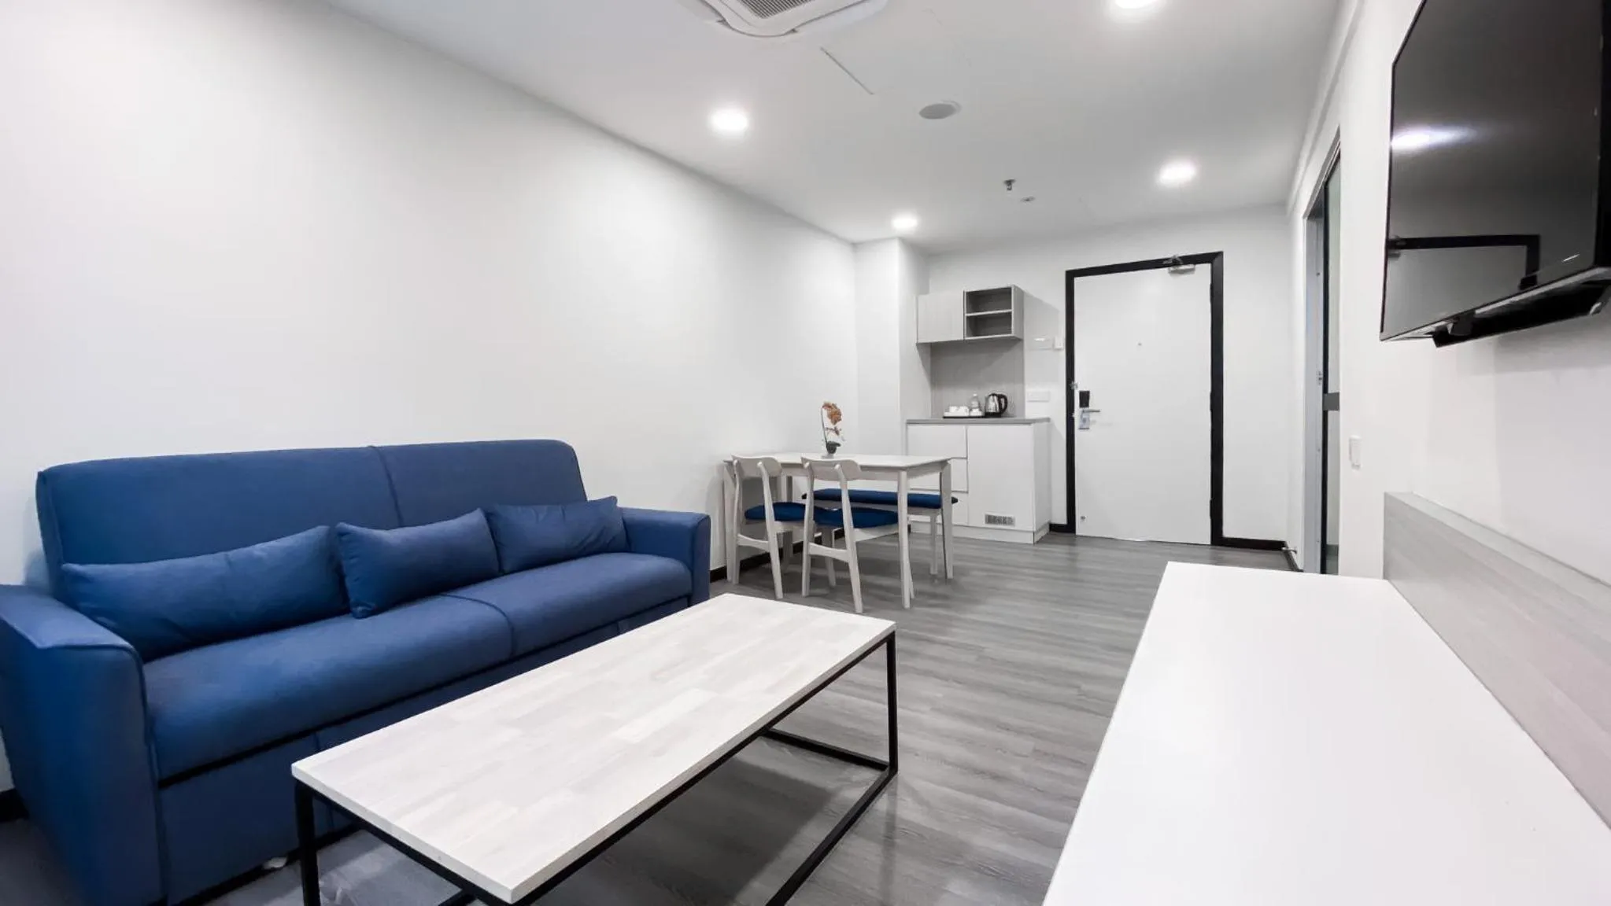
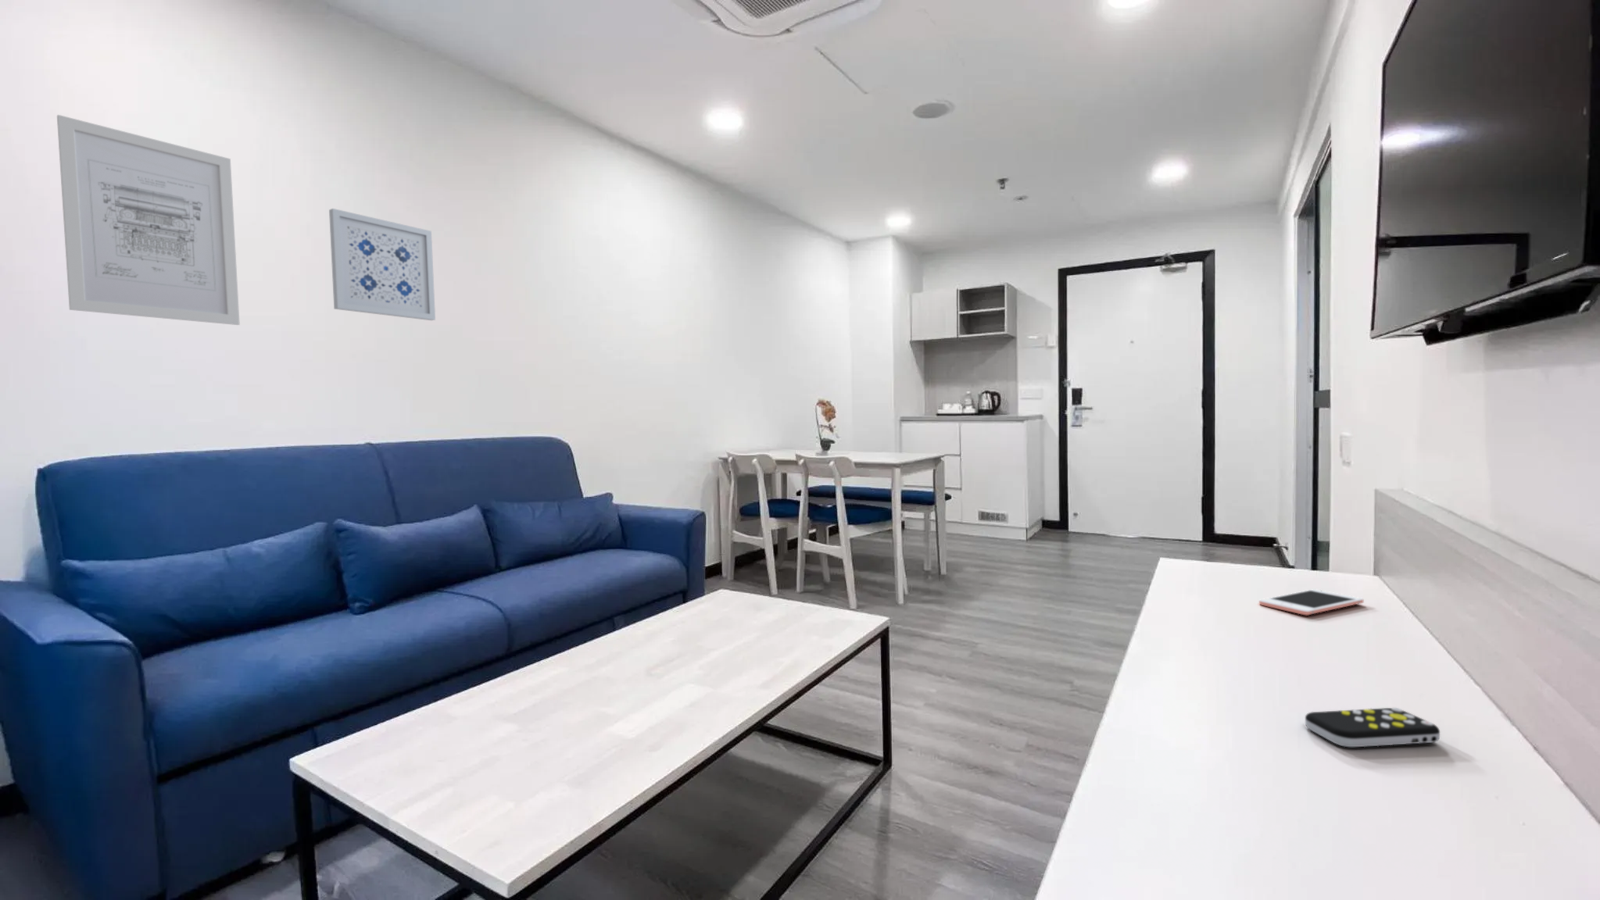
+ wall art [56,114,241,325]
+ cell phone [1258,588,1364,615]
+ wall art [329,208,436,321]
+ remote control [1304,707,1441,747]
